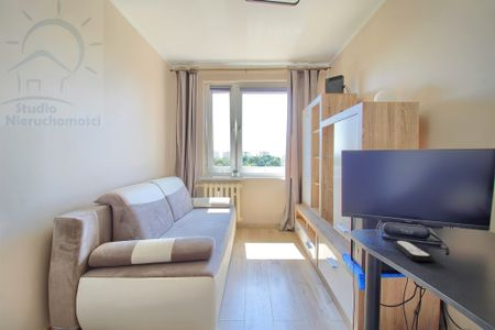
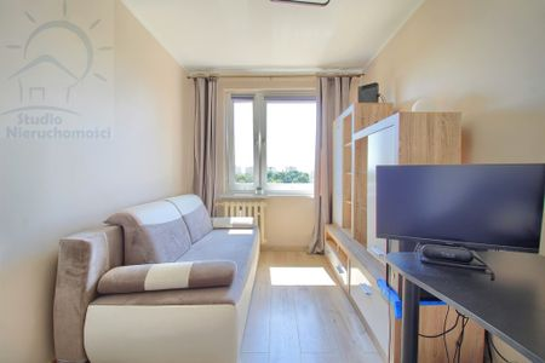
- remote control [393,240,433,263]
